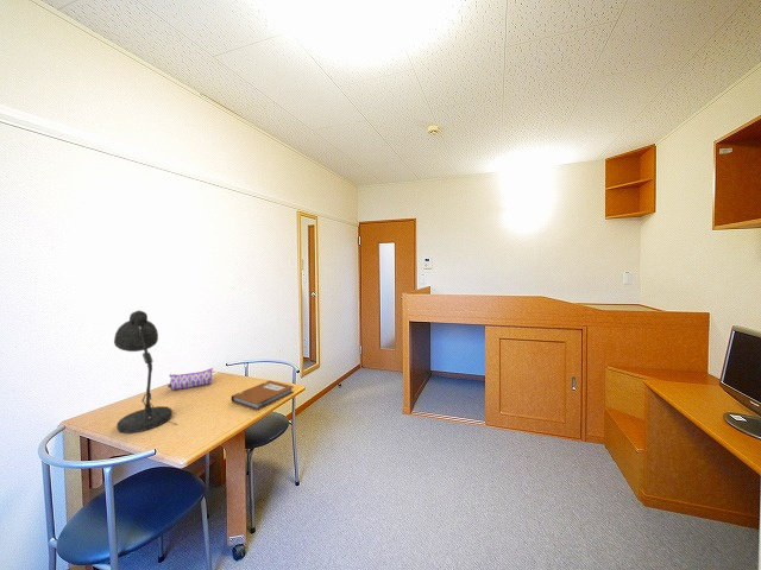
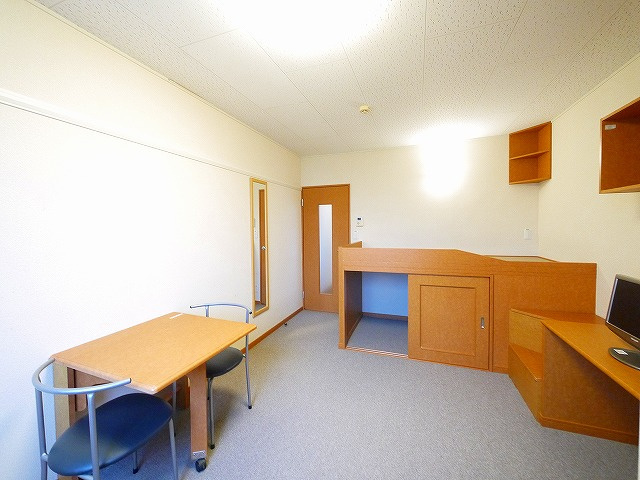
- notebook [229,380,295,412]
- desk lamp [113,310,178,435]
- pencil case [166,367,214,391]
